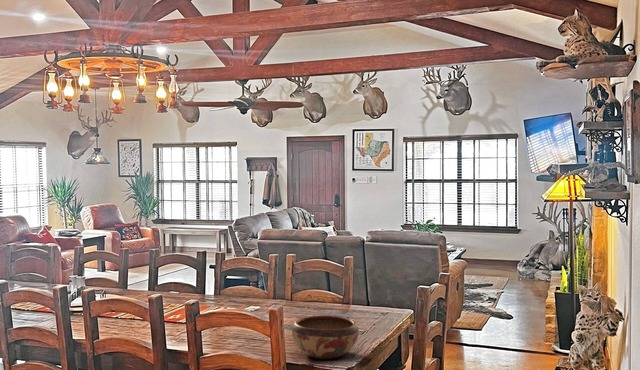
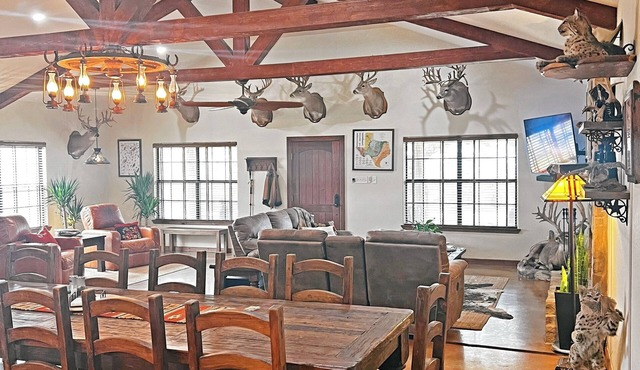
- decorative bowl [291,315,360,360]
